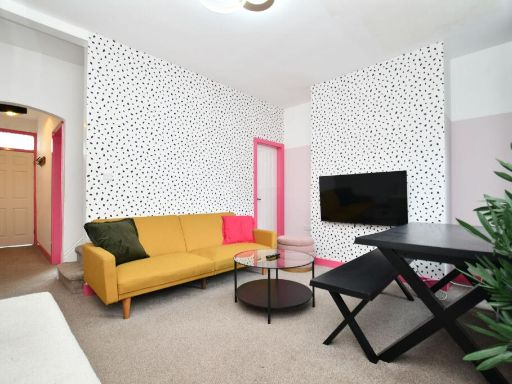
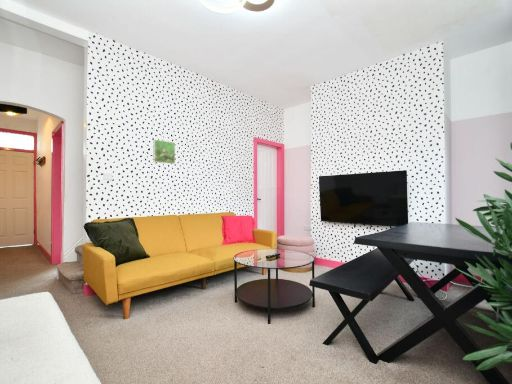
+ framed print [153,138,176,165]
